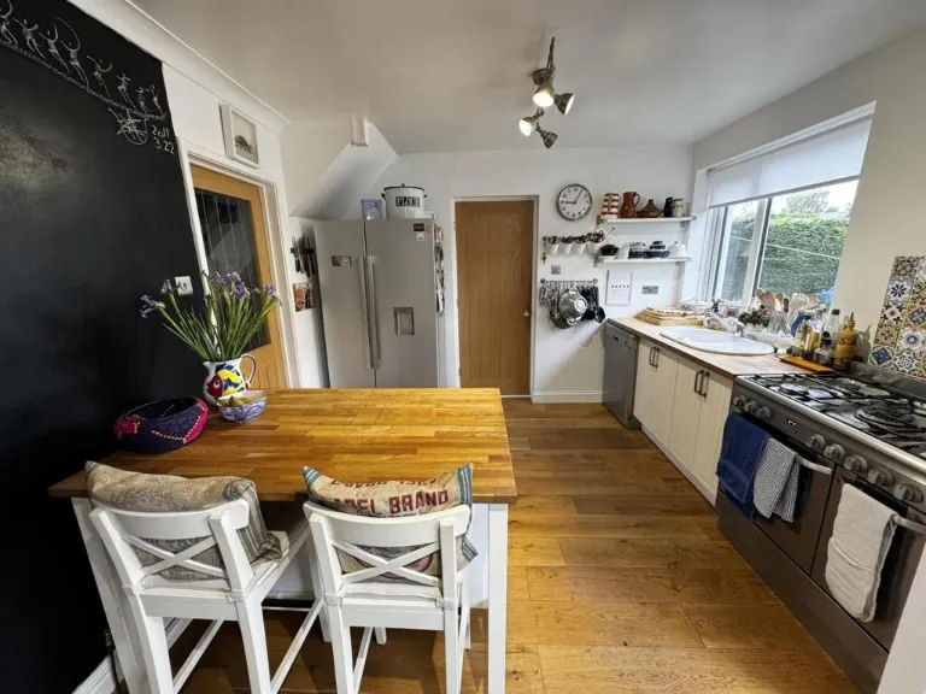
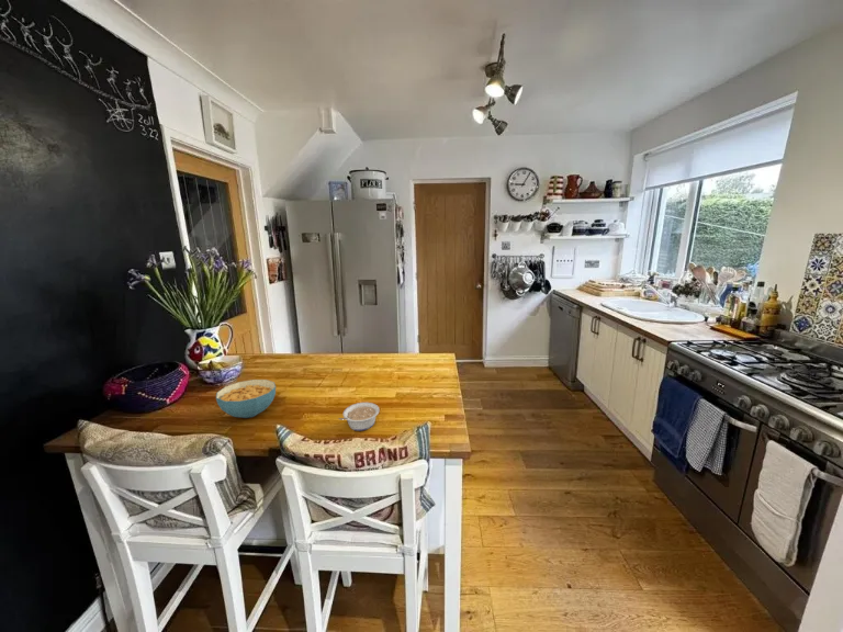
+ legume [337,402,381,432]
+ cereal bowl [215,379,277,419]
